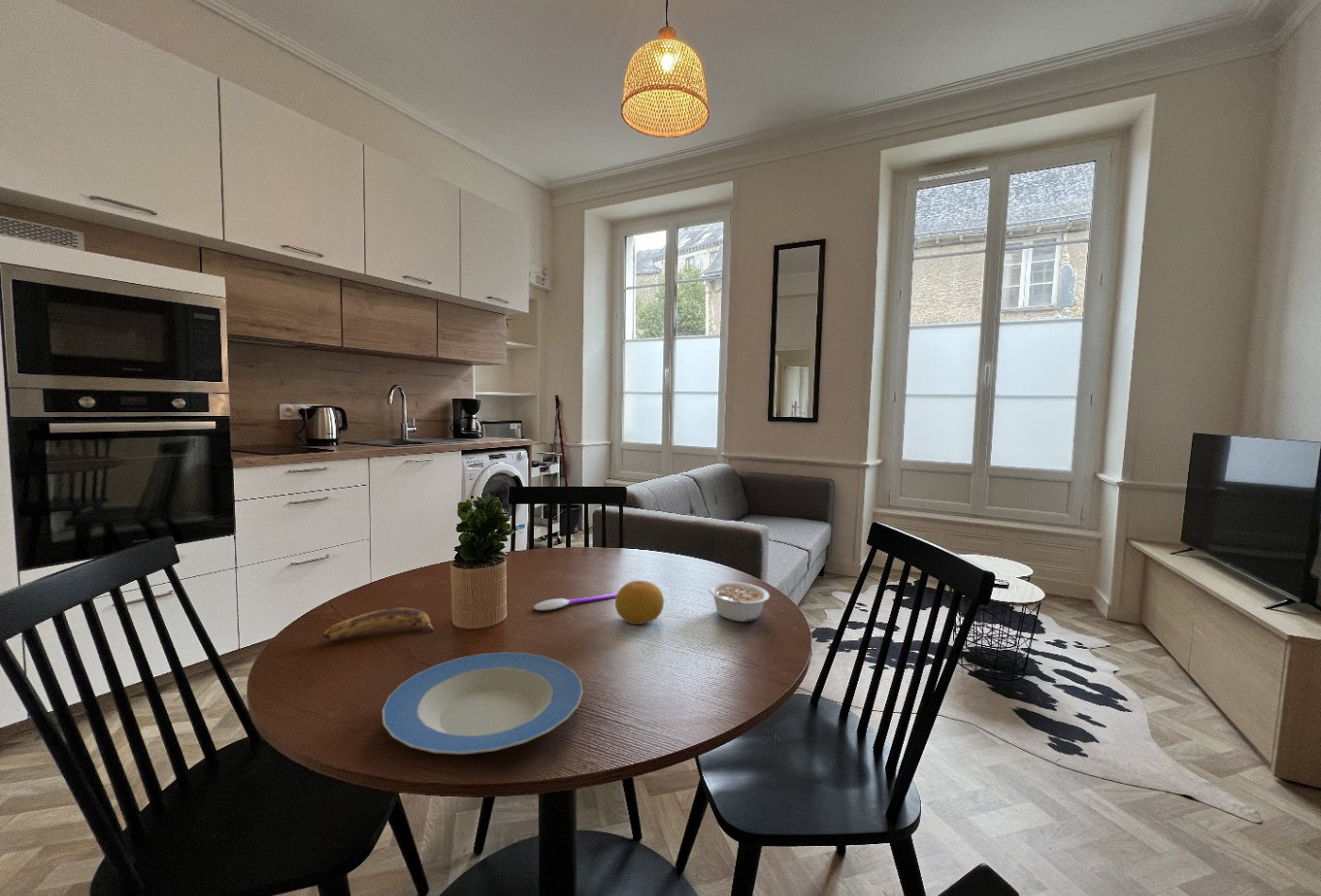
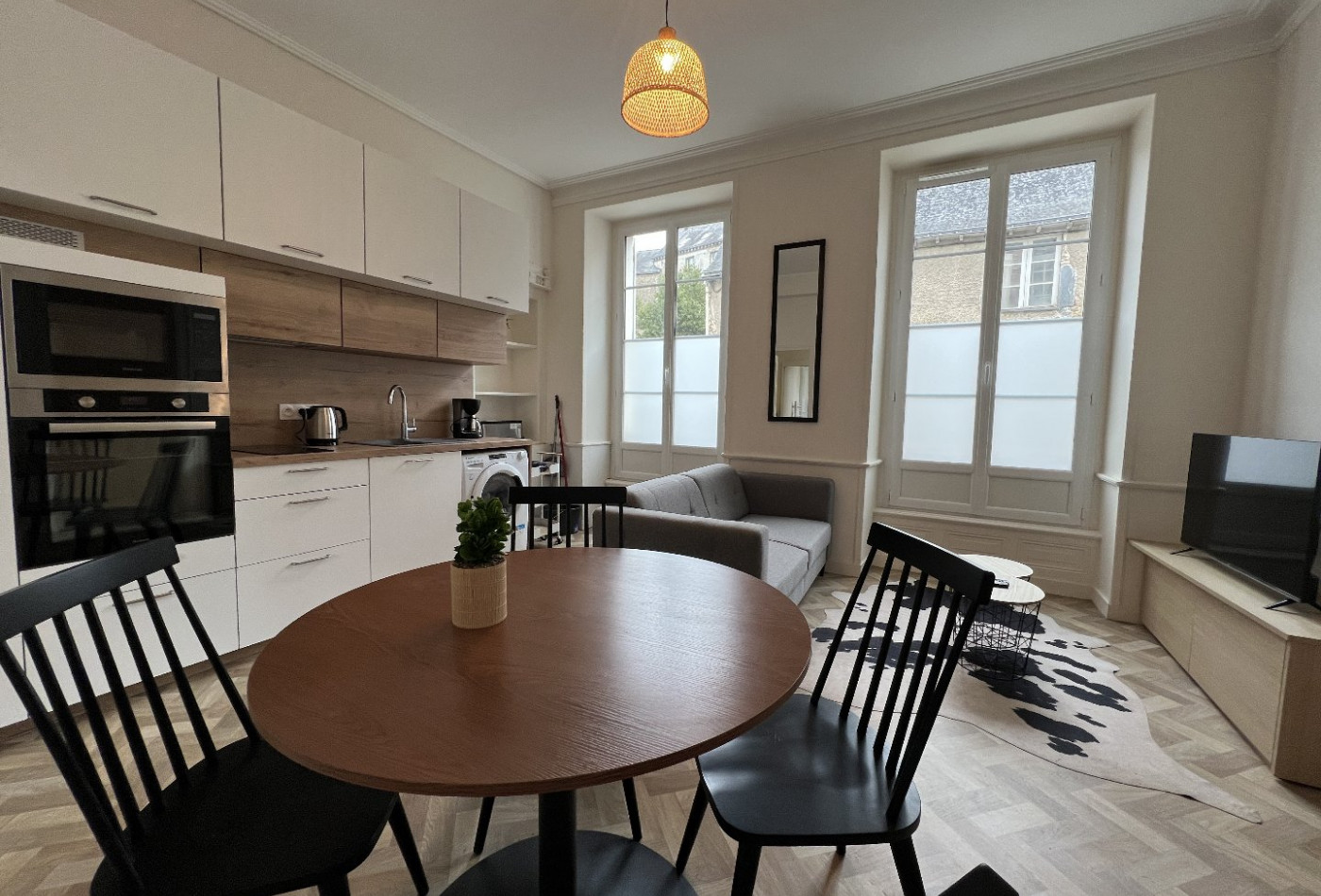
- legume [708,581,770,622]
- fruit [614,580,665,625]
- banana [322,607,435,641]
- spoon [533,592,618,611]
- plate [381,652,584,755]
